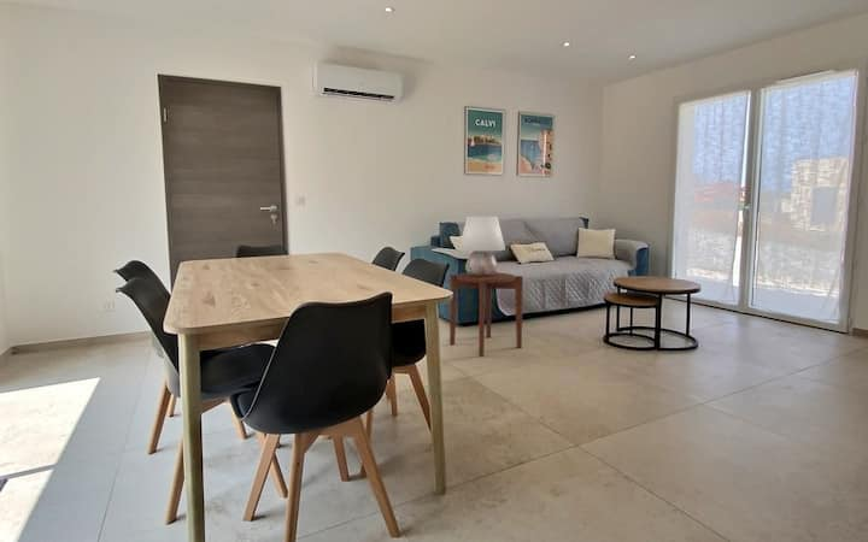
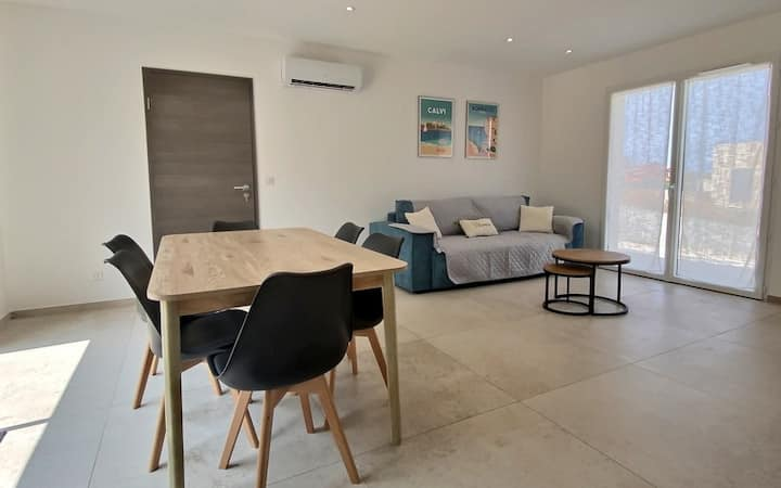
- side table [448,271,524,357]
- table lamp [458,216,506,277]
